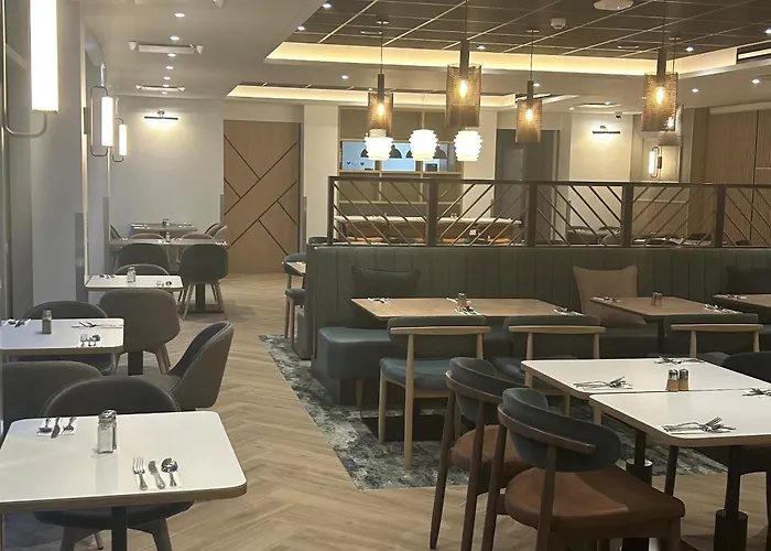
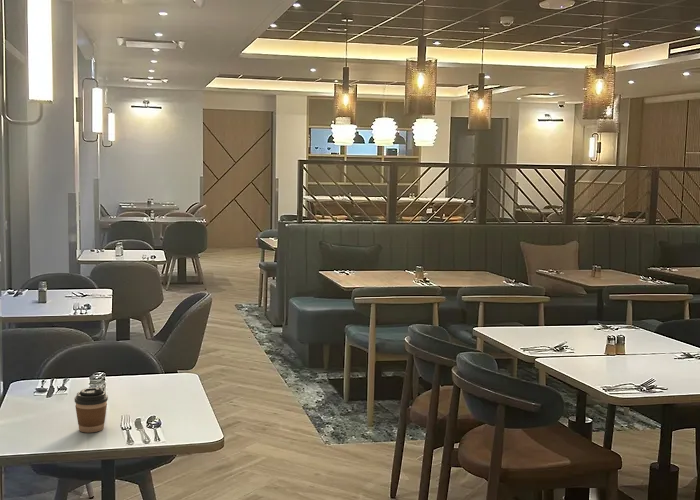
+ coffee cup [73,386,109,433]
